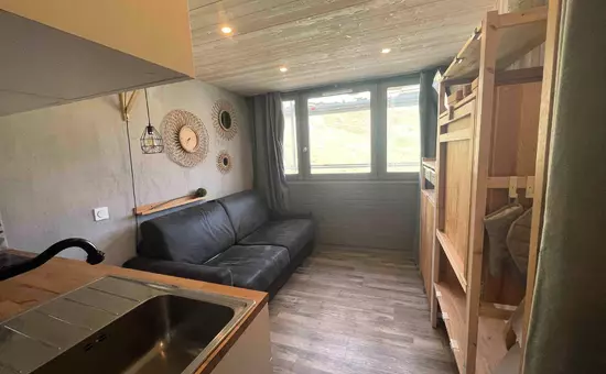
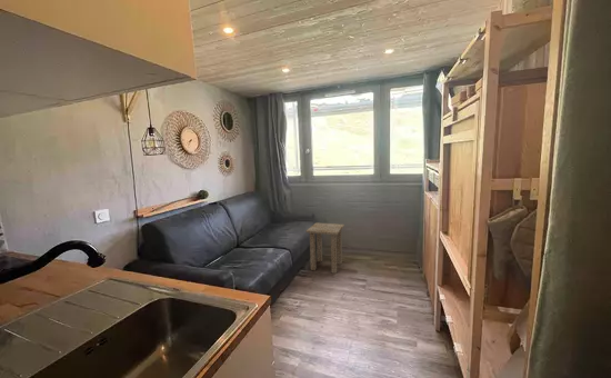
+ side table [304,221,345,275]
